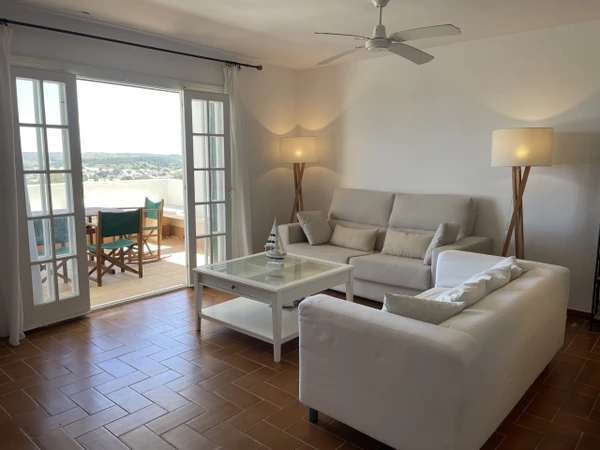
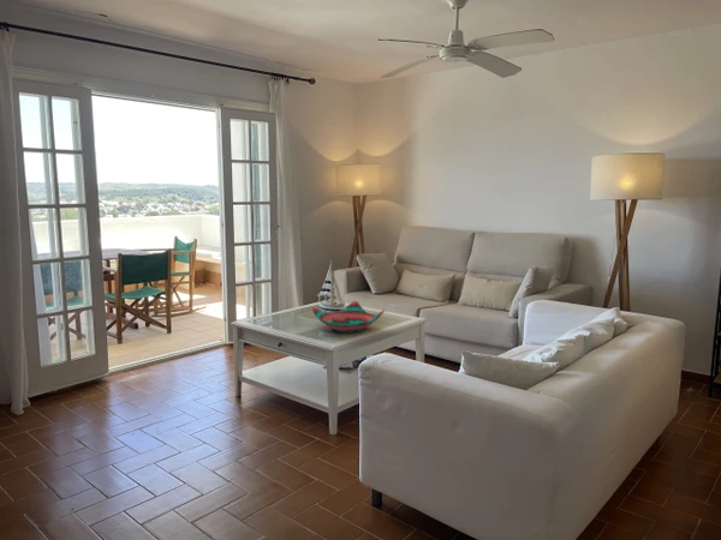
+ decorative bowl [311,300,386,334]
